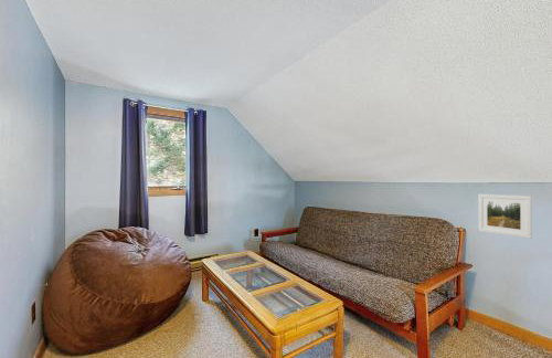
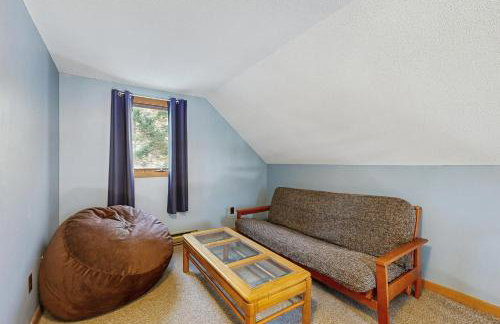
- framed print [477,193,533,240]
